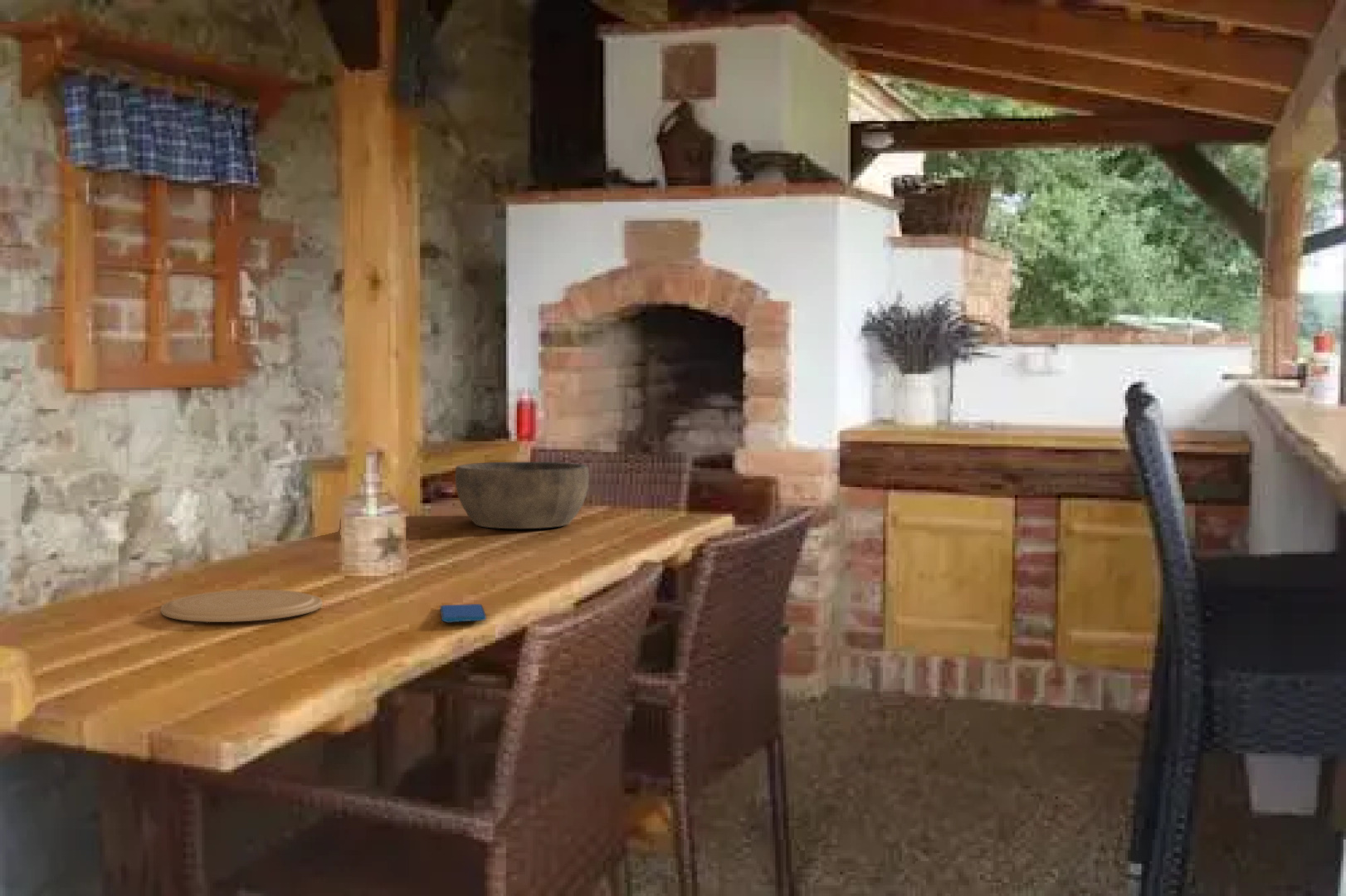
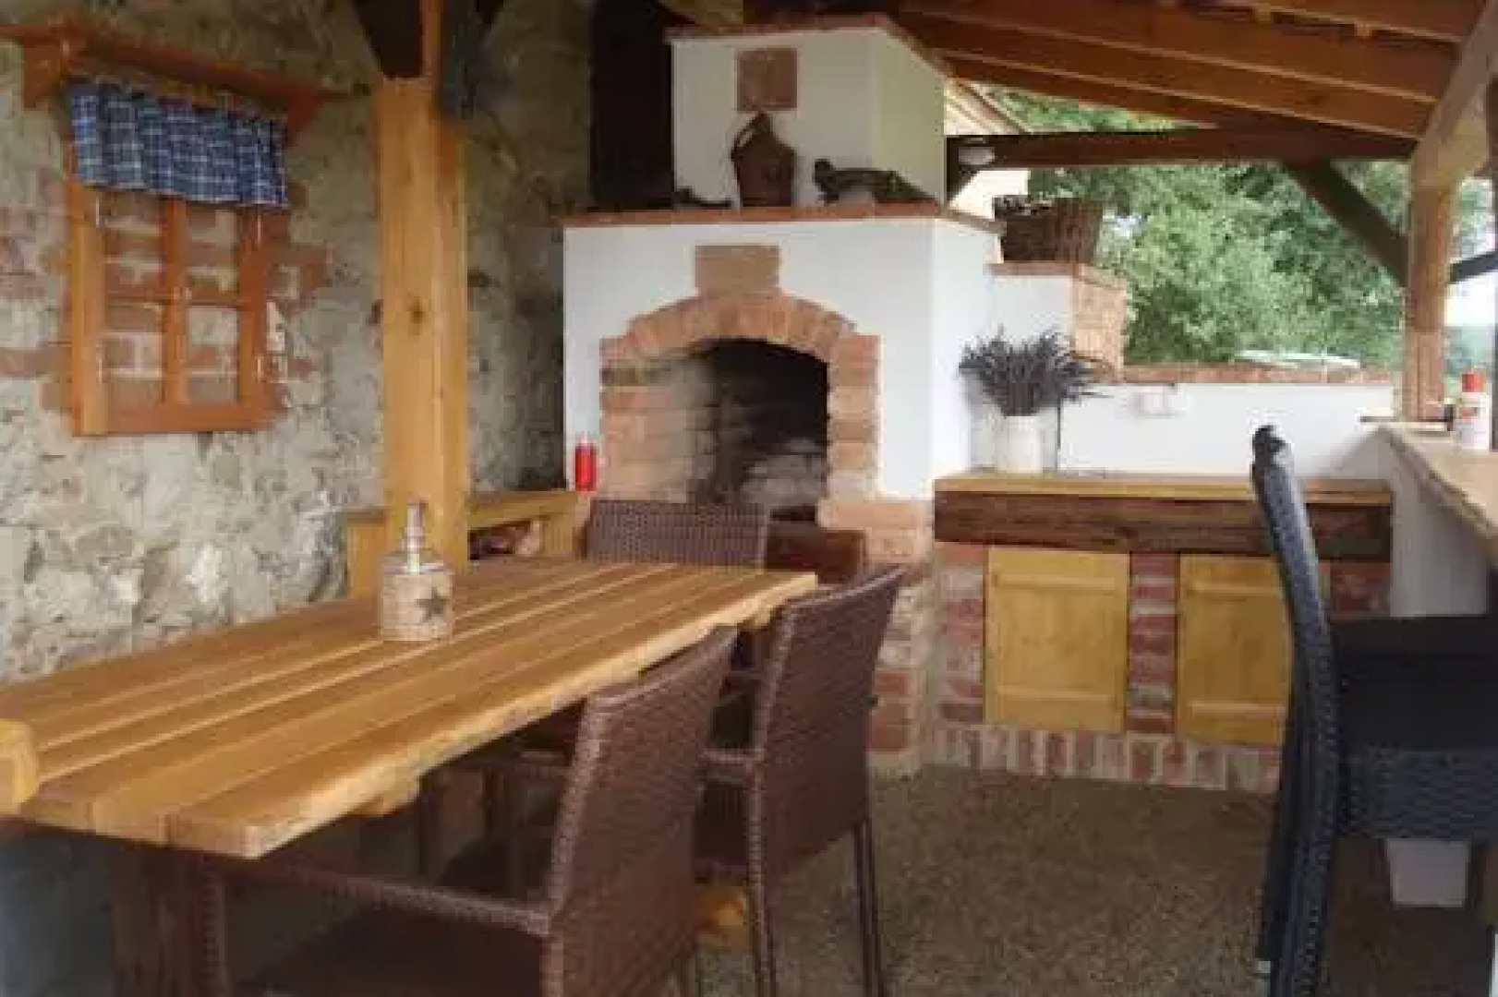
- plate [159,589,323,623]
- bowl [454,461,590,529]
- smartphone [440,603,487,624]
